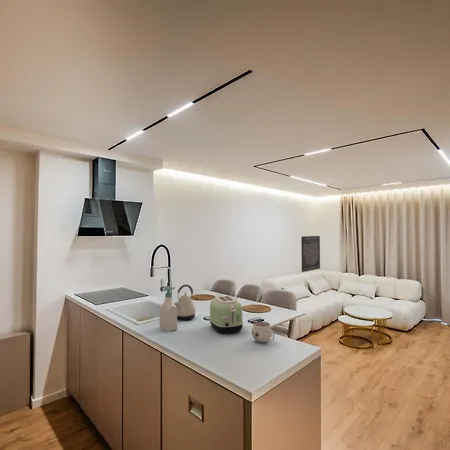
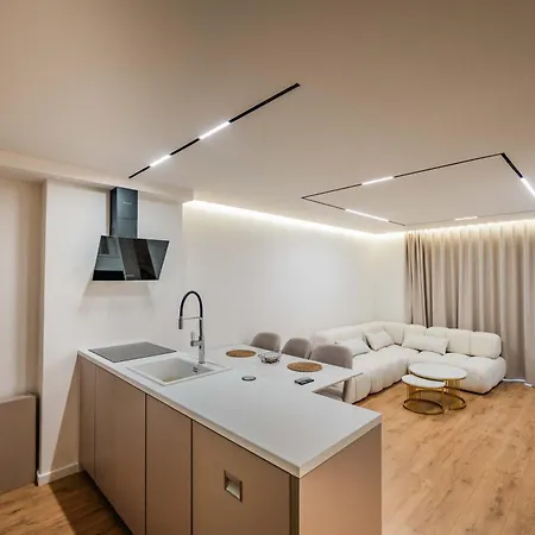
- kettle [173,284,197,321]
- mug [251,320,275,343]
- toaster [209,295,244,335]
- wall art [300,235,321,273]
- soap bottle [159,286,178,332]
